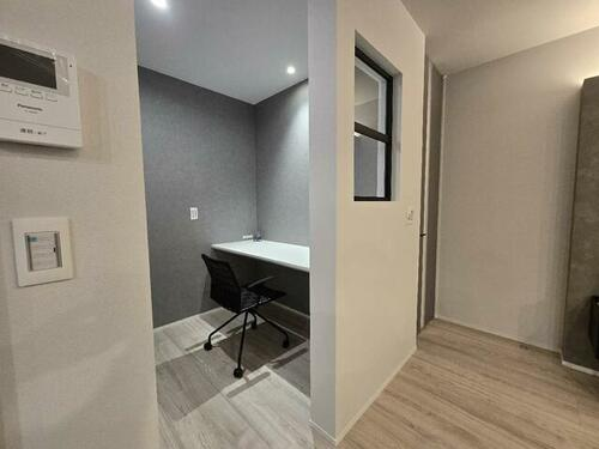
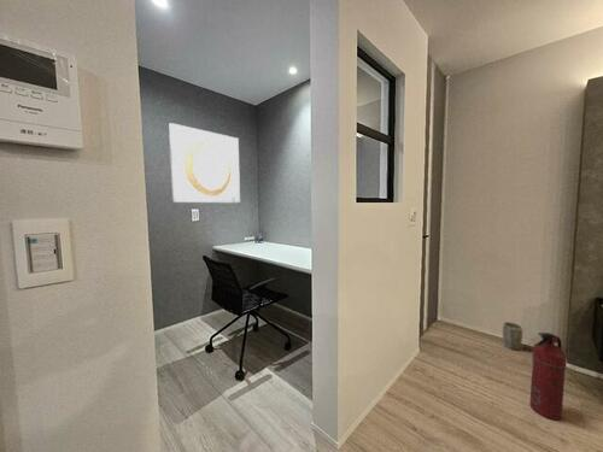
+ plant pot [502,321,523,351]
+ fire extinguisher [528,331,567,421]
+ wall art [168,122,241,204]
